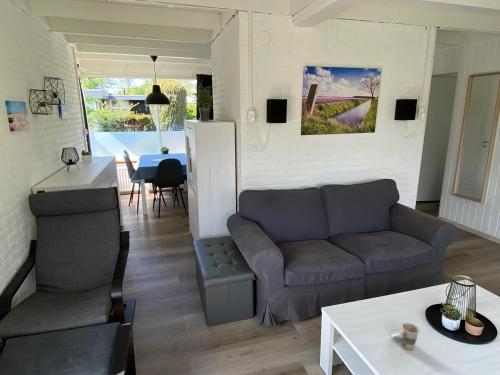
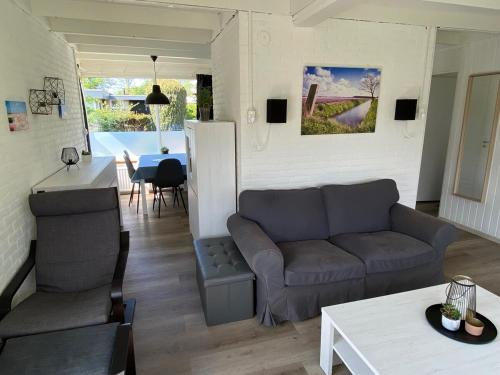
- cup [389,322,421,351]
